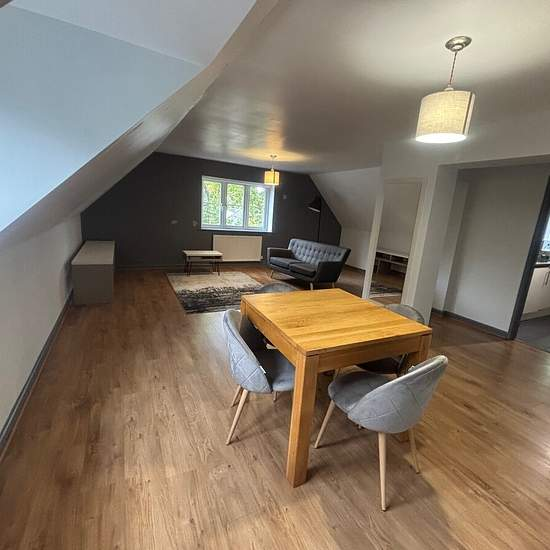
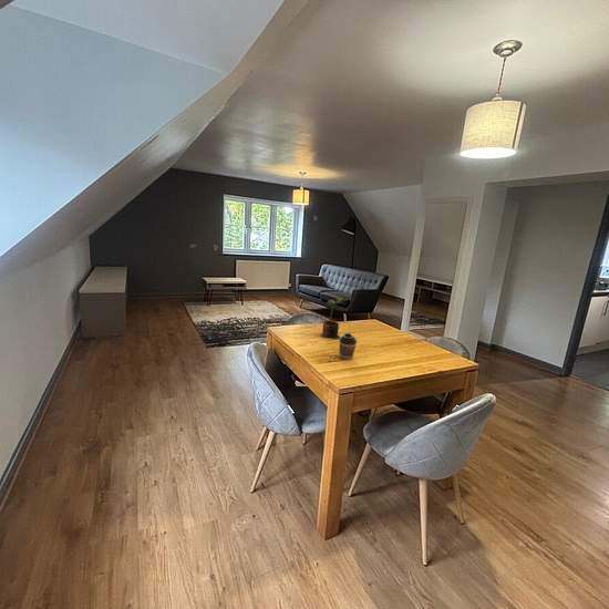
+ coffee cup [338,332,358,360]
+ potted plant [320,296,348,340]
